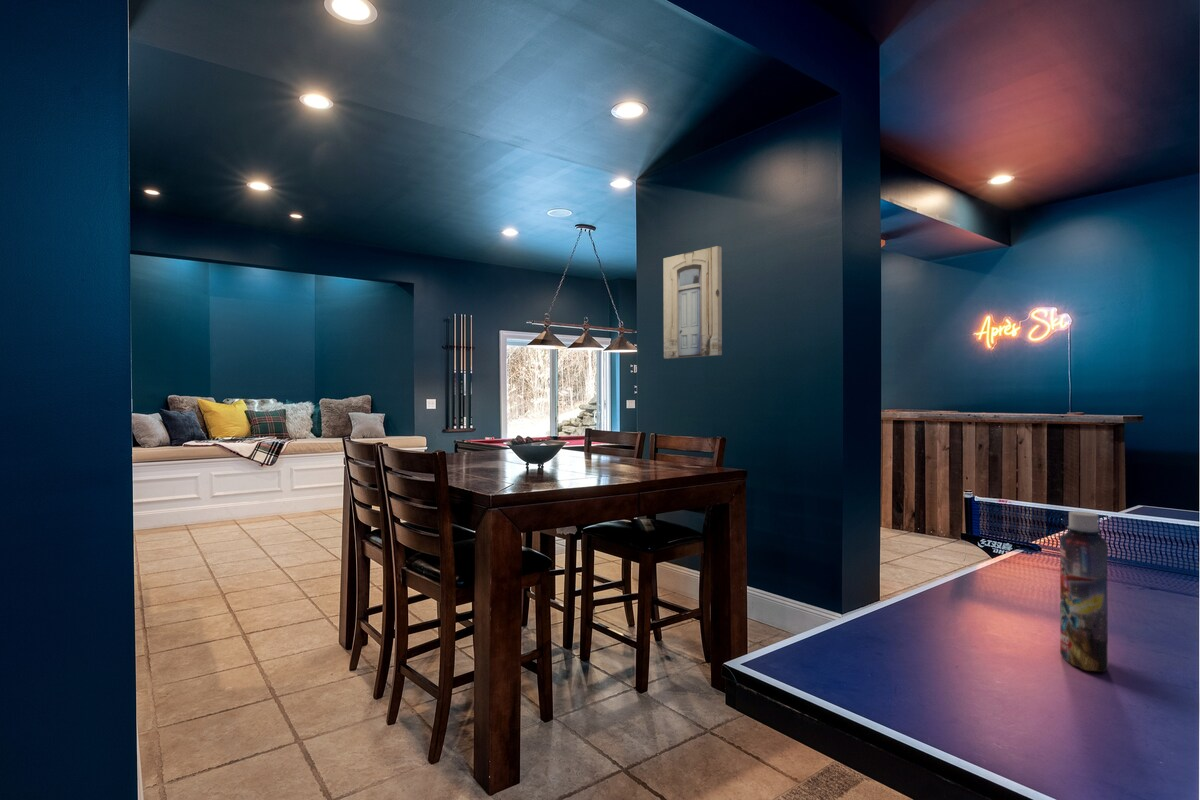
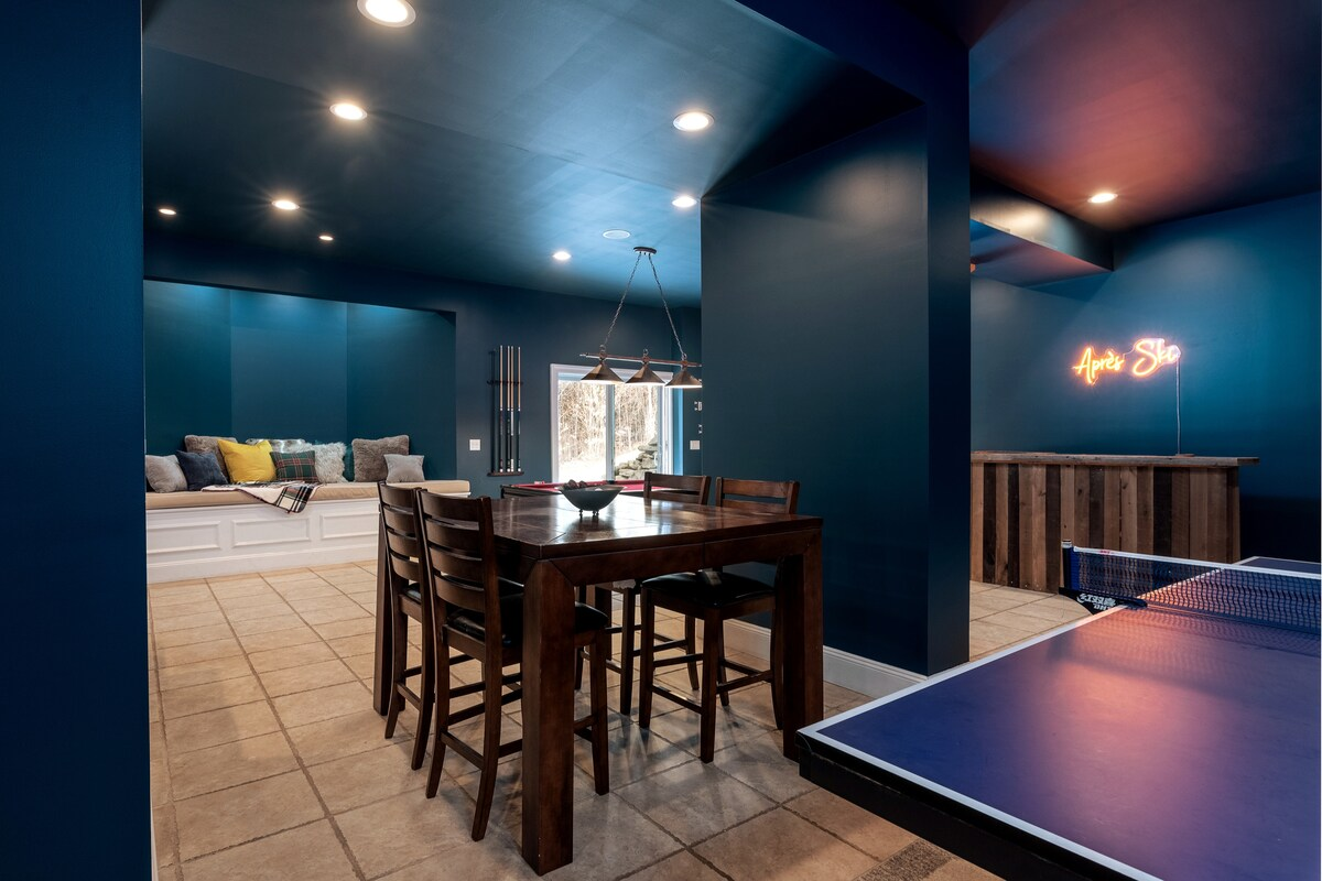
- wall art [662,245,723,360]
- bottle [1059,510,1109,673]
